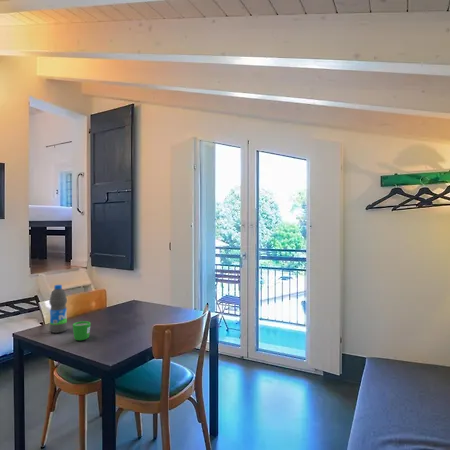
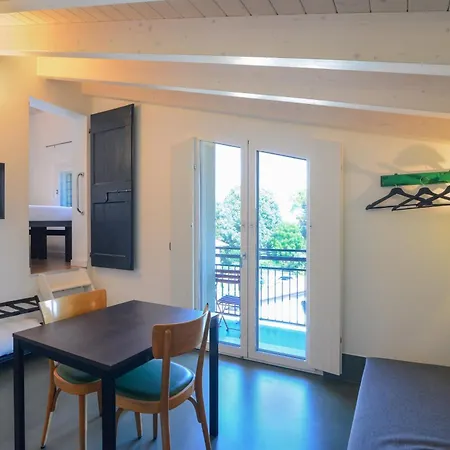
- mug [72,320,91,341]
- water bottle [48,284,68,334]
